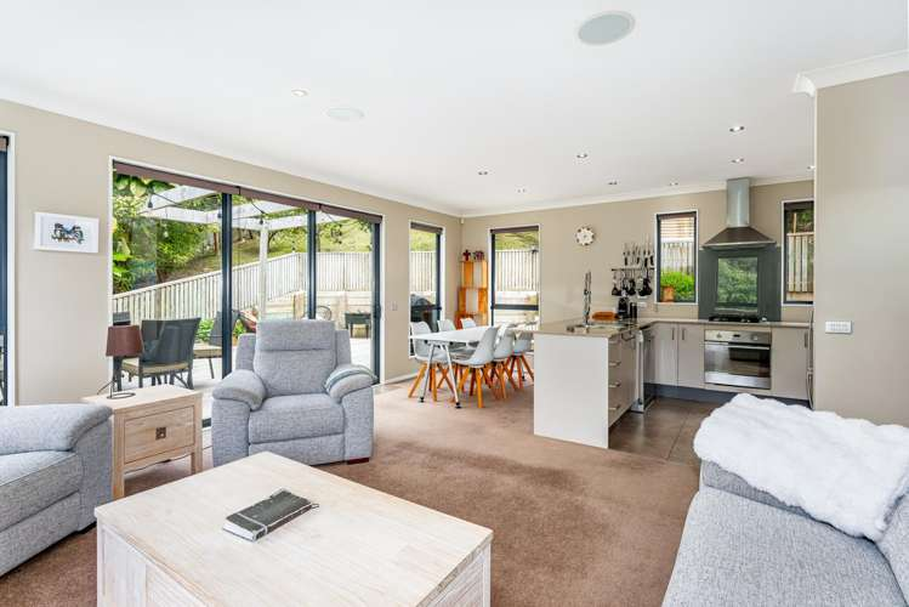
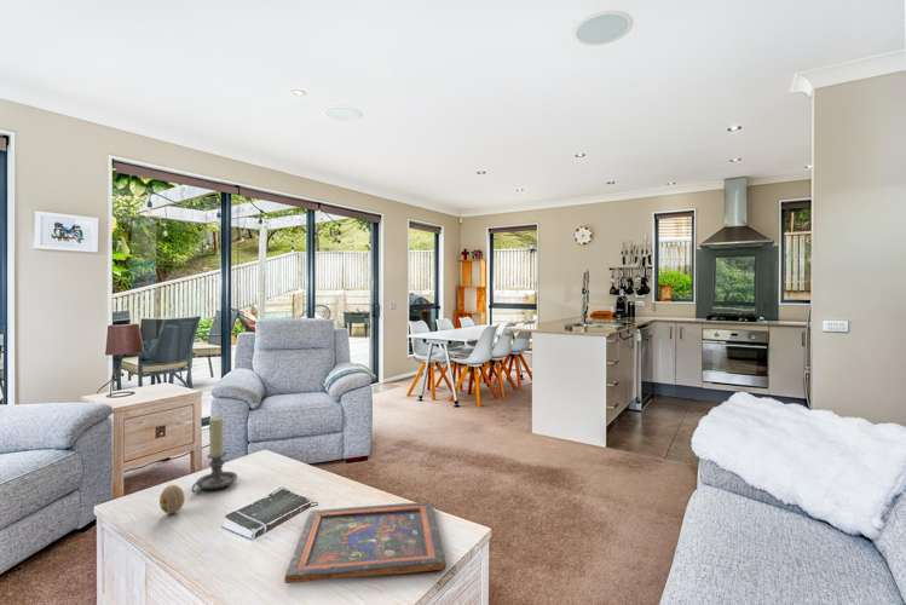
+ candle holder [191,416,238,494]
+ painted panel [283,501,448,584]
+ decorative egg [158,484,186,515]
